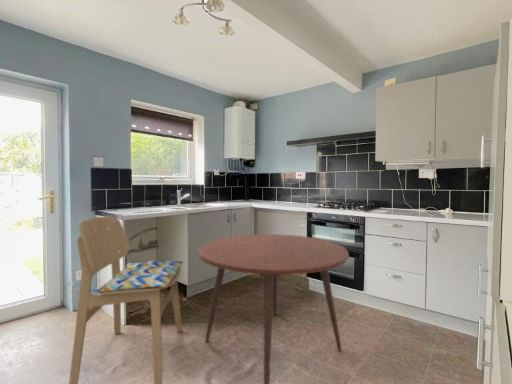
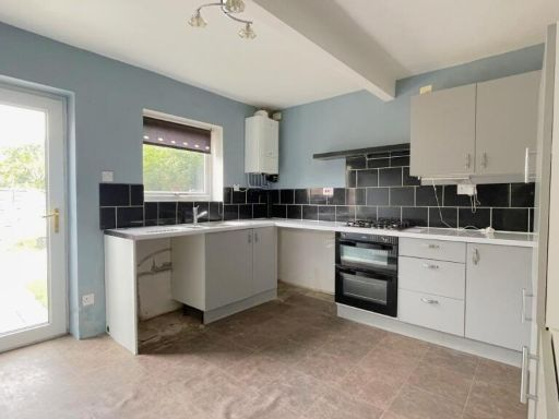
- dining table [197,233,350,384]
- dining chair [68,215,184,384]
